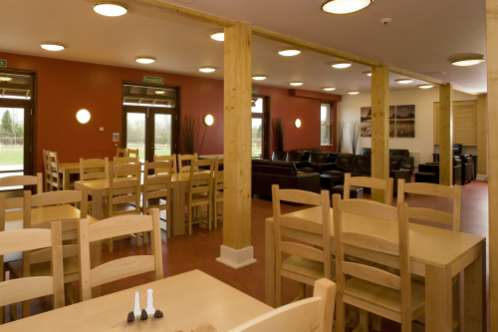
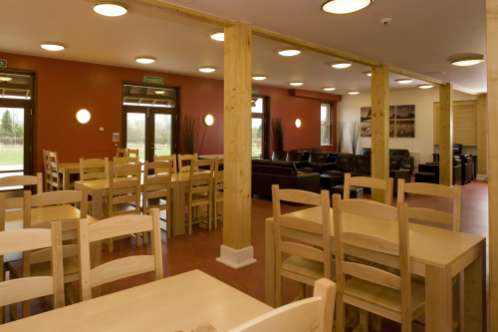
- salt and pepper shaker set [126,288,165,322]
